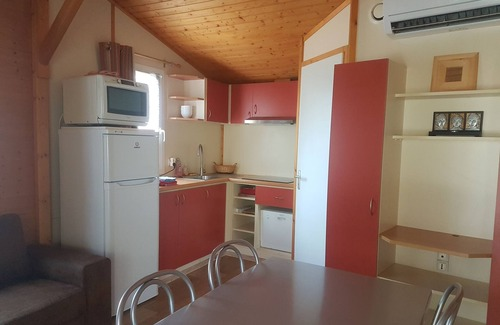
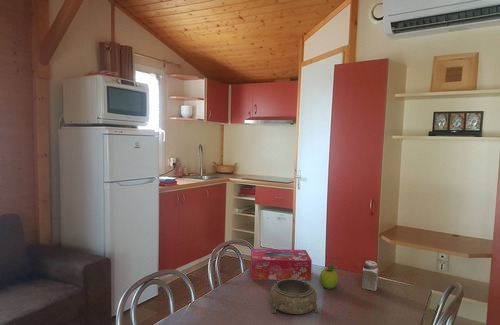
+ decorative bowl [269,279,320,315]
+ fruit [319,264,339,290]
+ tissue box [250,248,313,281]
+ salt shaker [361,260,379,292]
